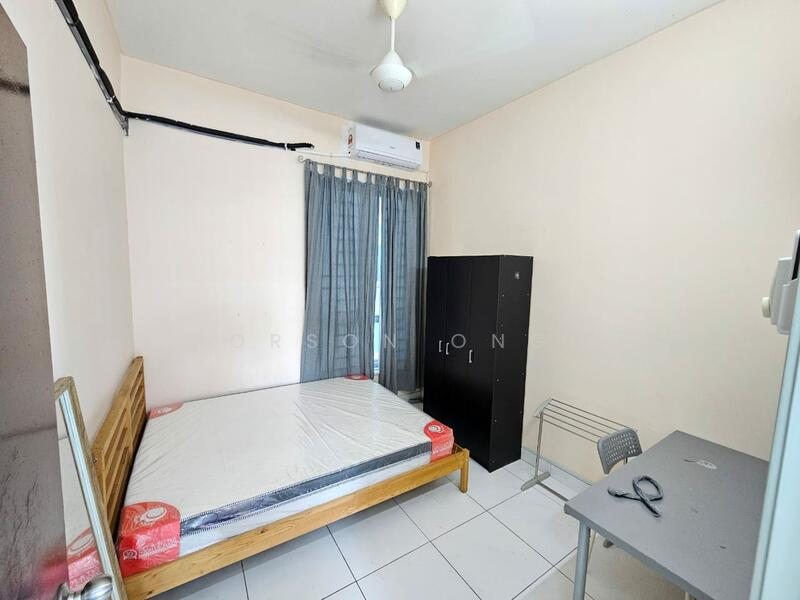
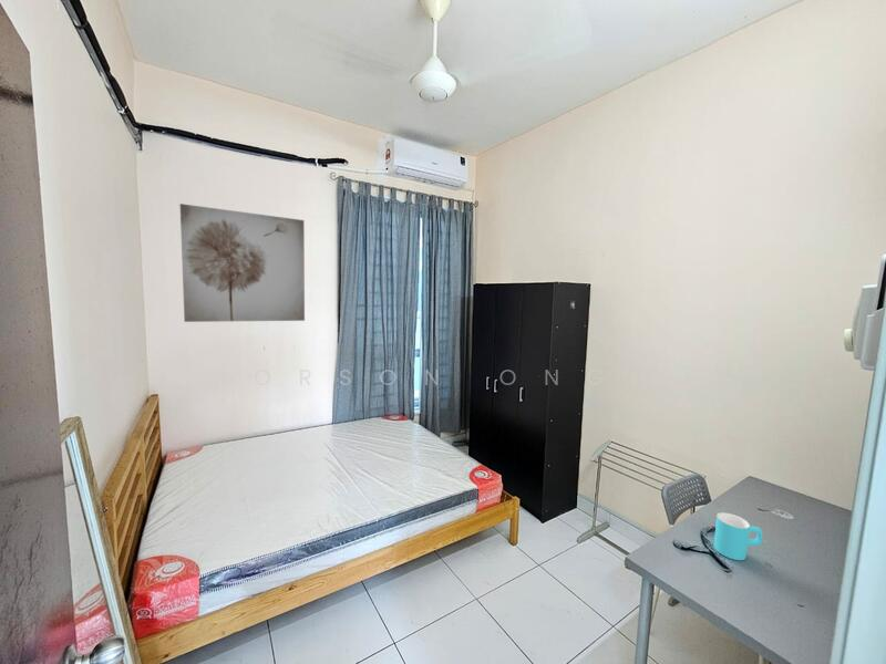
+ wall art [179,203,306,323]
+ cup [713,511,763,561]
